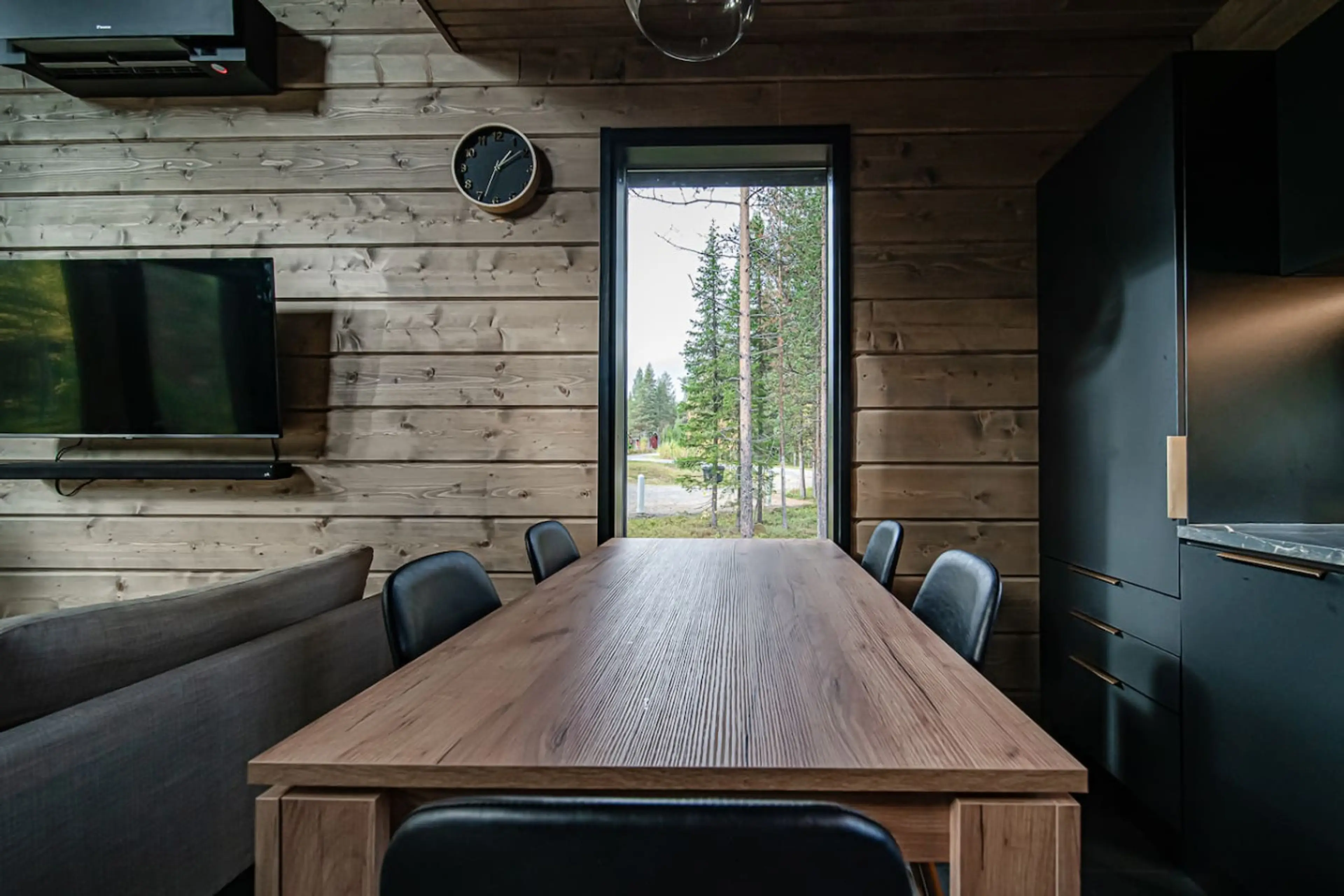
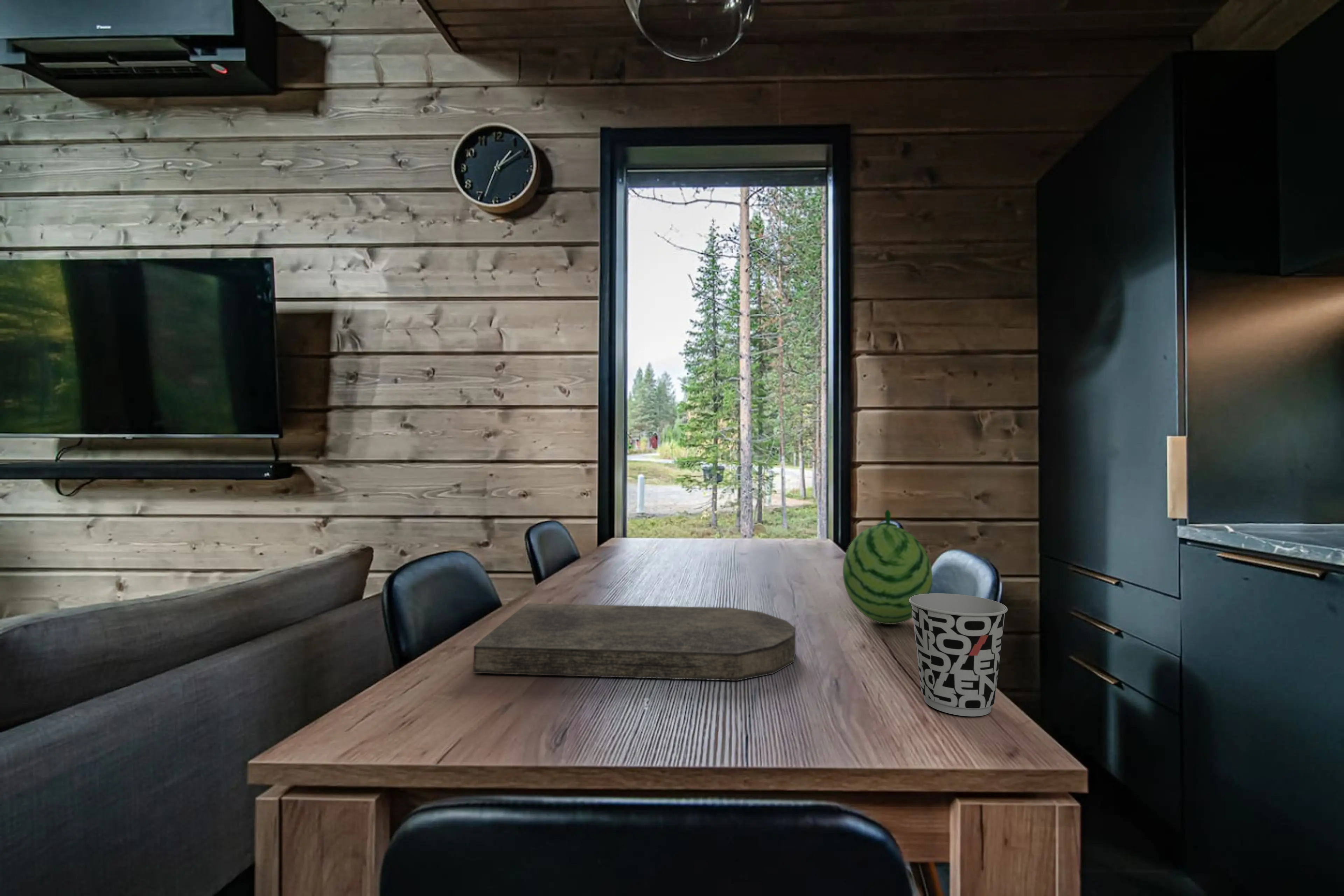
+ fruit [842,509,933,625]
+ cup [909,593,1008,717]
+ cutting board [473,603,796,681]
